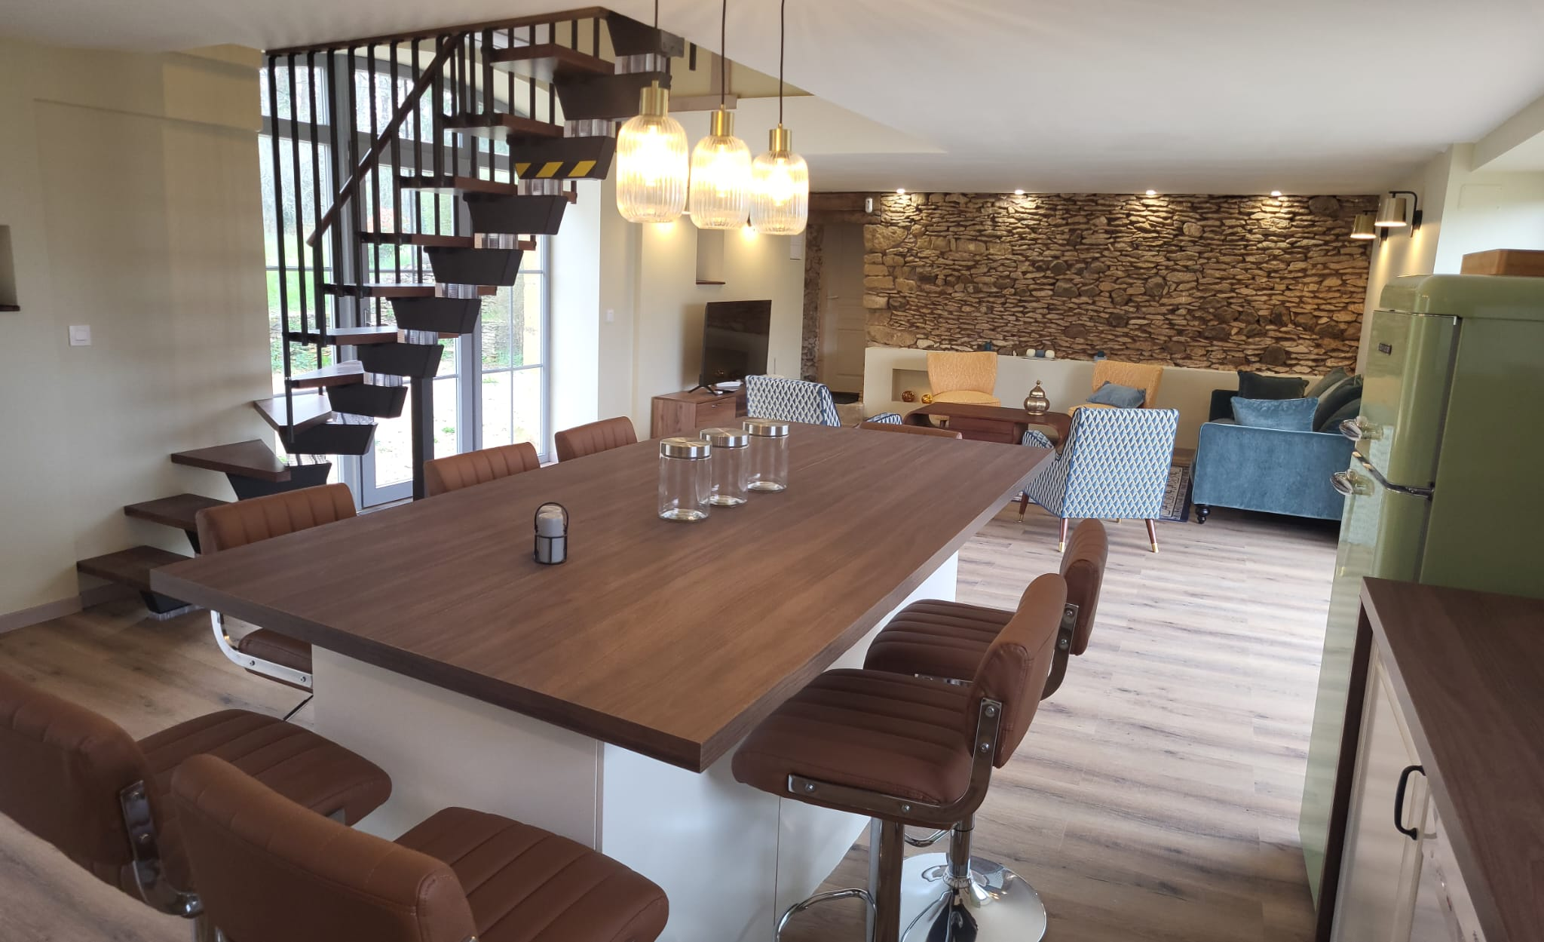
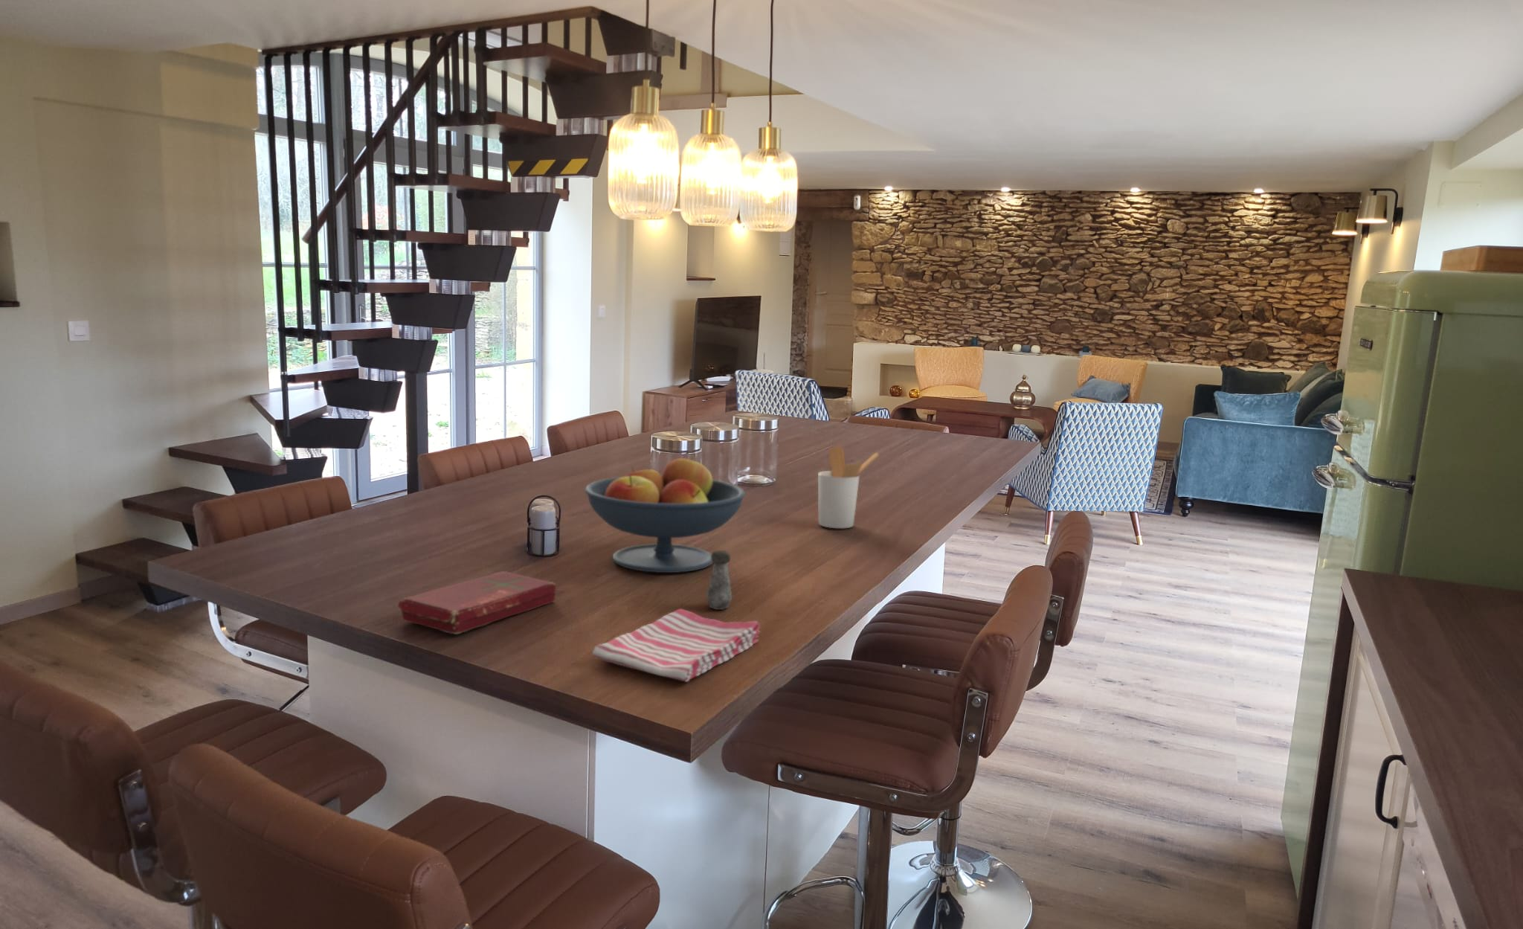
+ book [397,570,557,635]
+ salt shaker [706,549,732,610]
+ utensil holder [817,446,880,529]
+ fruit bowl [584,455,746,573]
+ dish towel [592,608,760,683]
